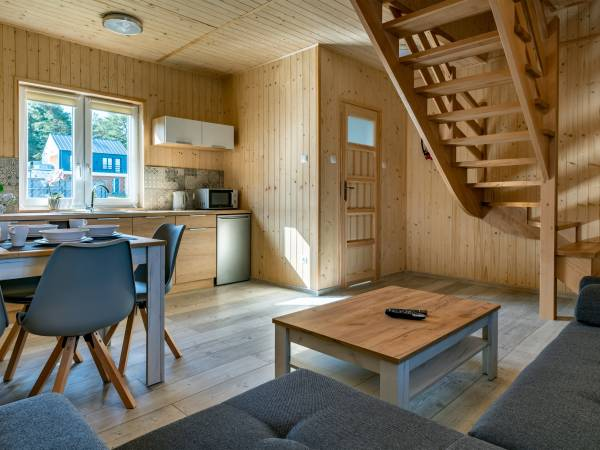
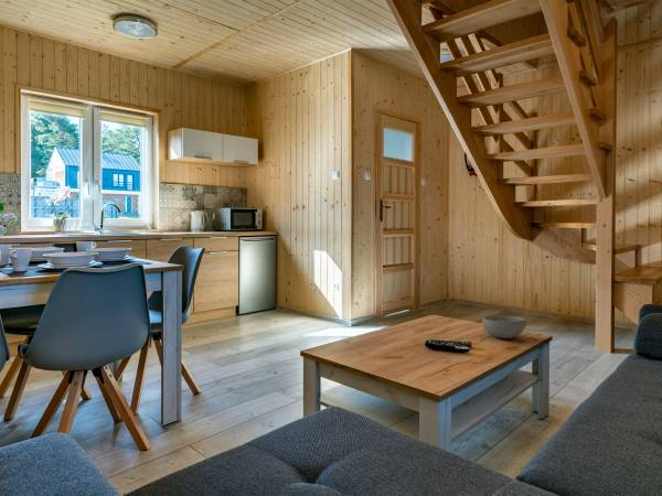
+ bowl [481,315,526,339]
